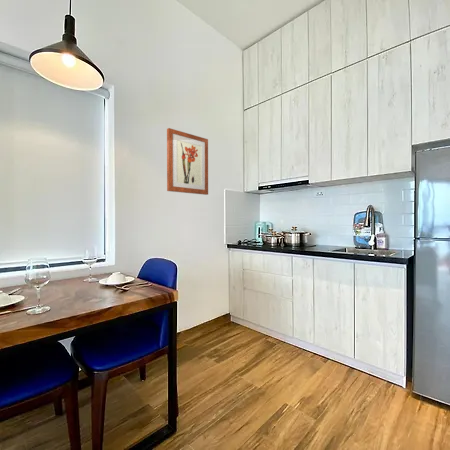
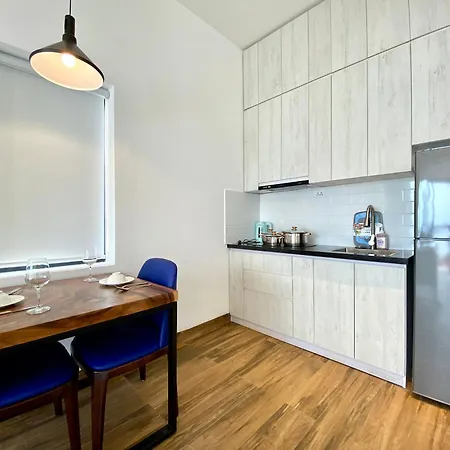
- wall art [166,127,209,196]
